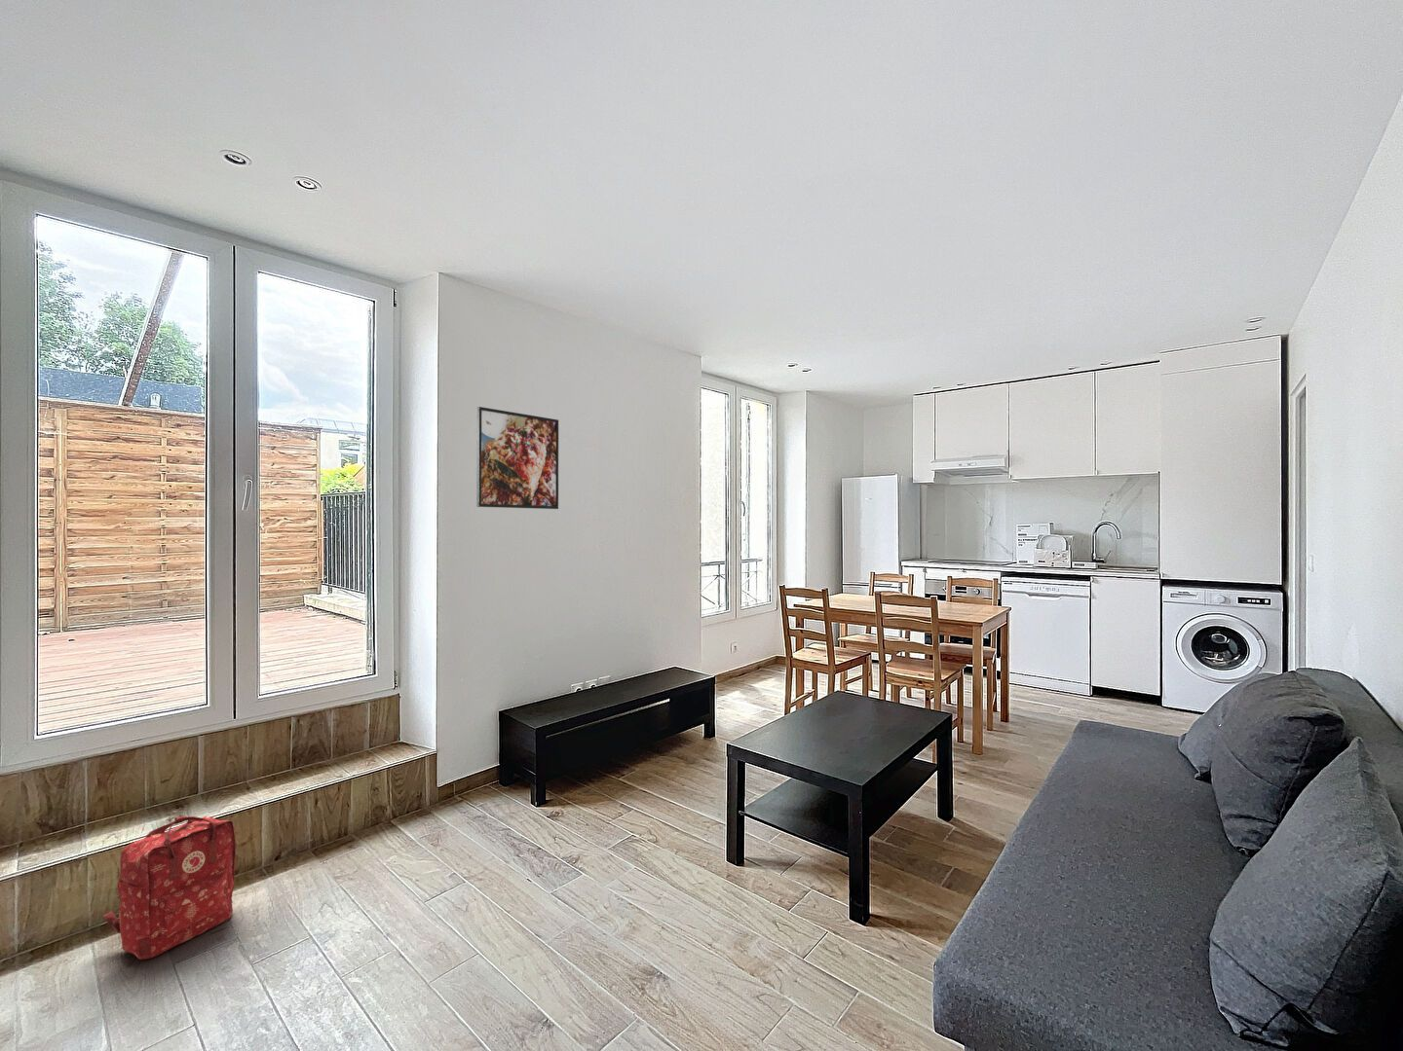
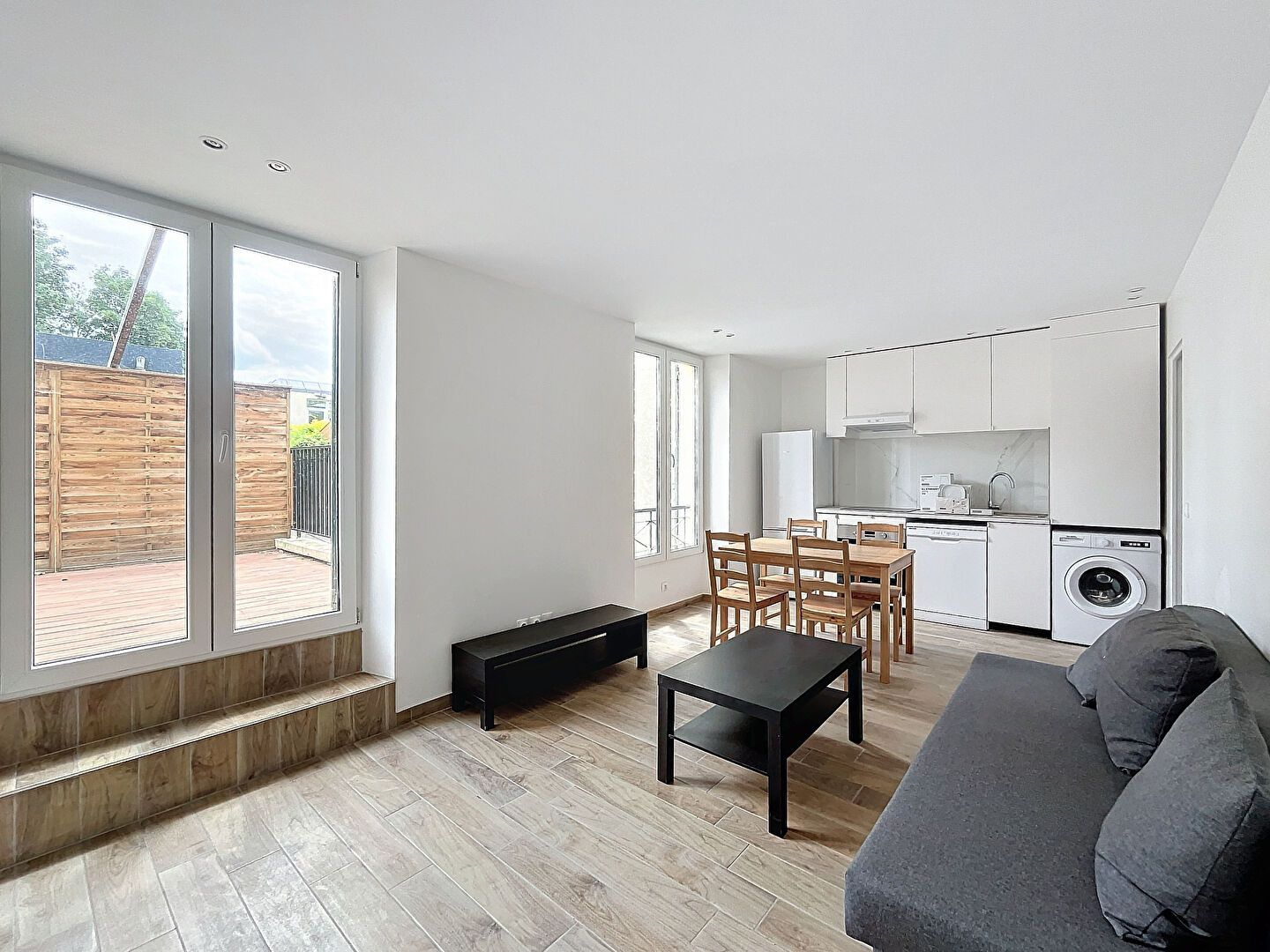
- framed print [475,406,560,510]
- backpack [103,815,236,960]
